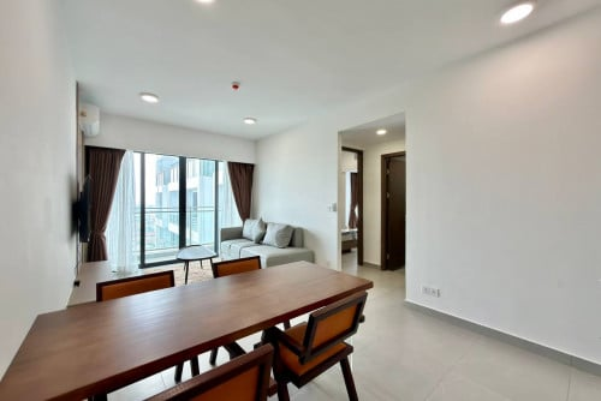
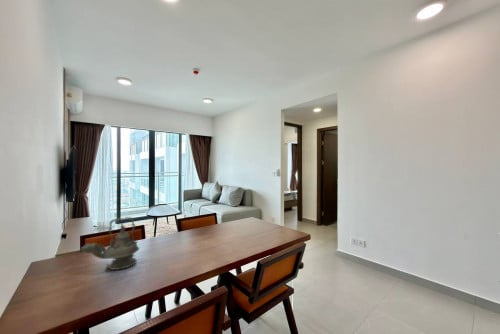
+ teapot [78,216,140,271]
